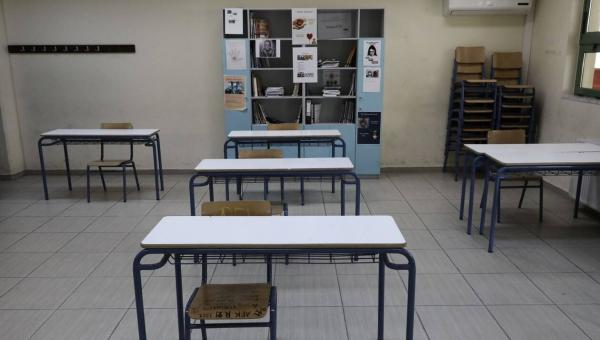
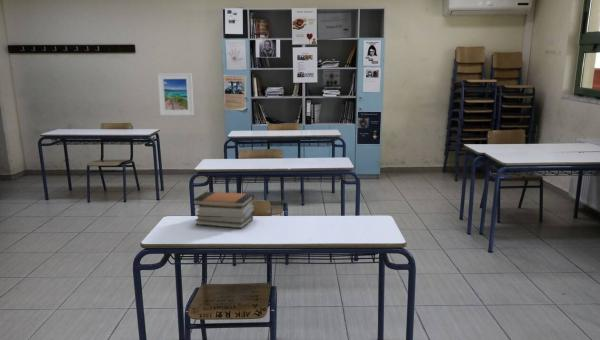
+ book stack [191,191,255,229]
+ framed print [156,72,195,116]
